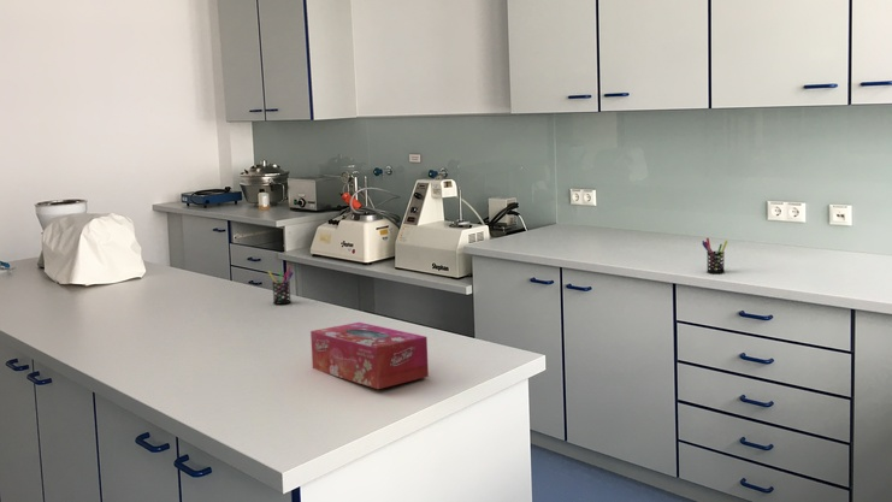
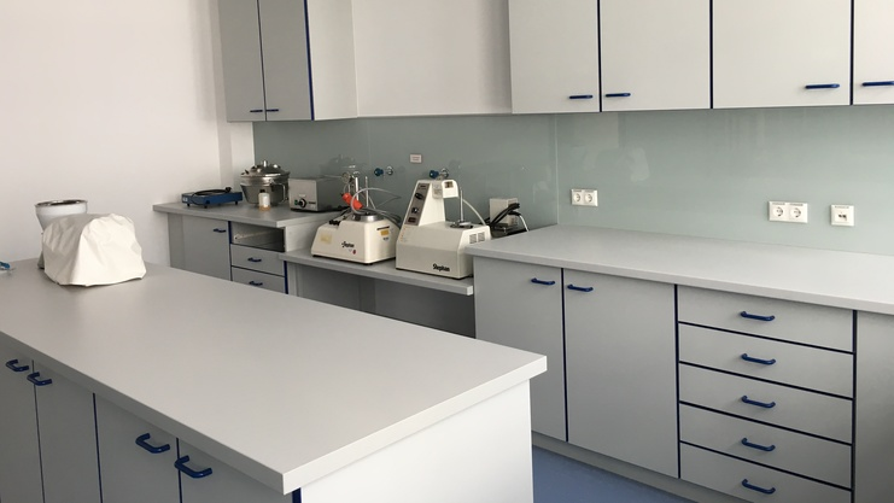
- pen holder [267,265,294,305]
- tissue box [309,321,430,390]
- pen holder [701,237,728,274]
